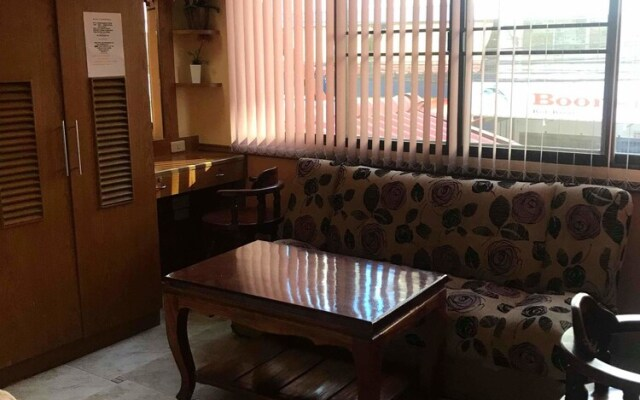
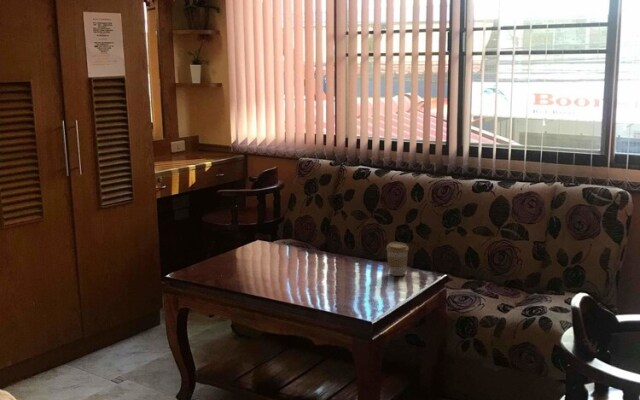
+ coffee cup [385,241,410,277]
